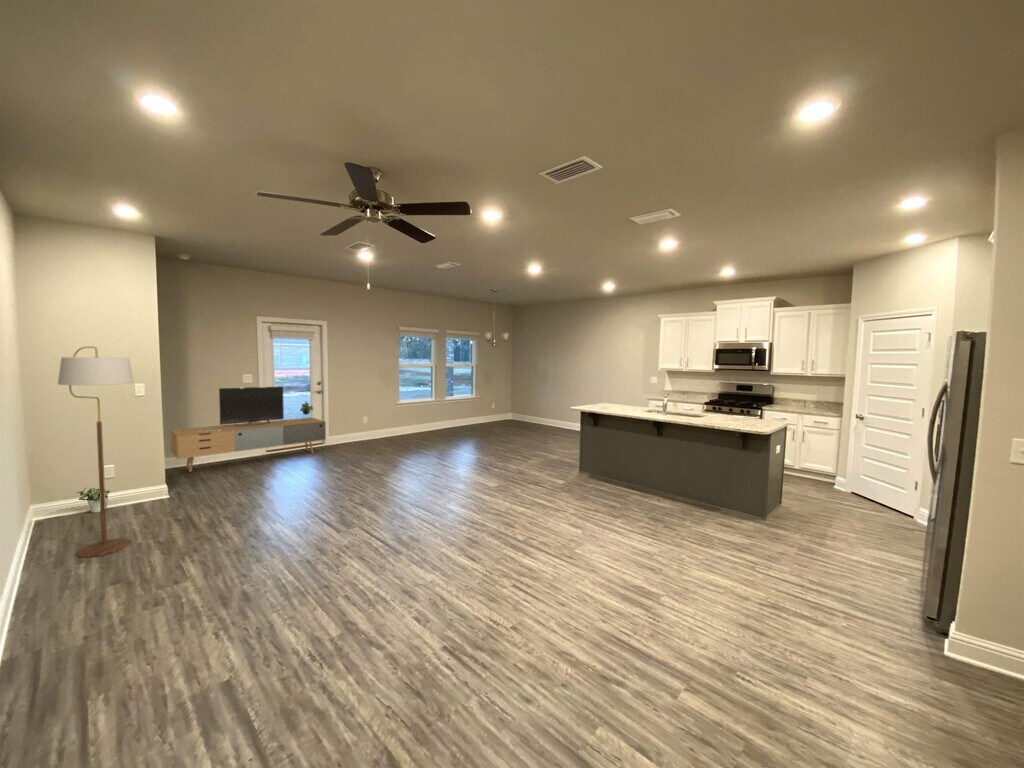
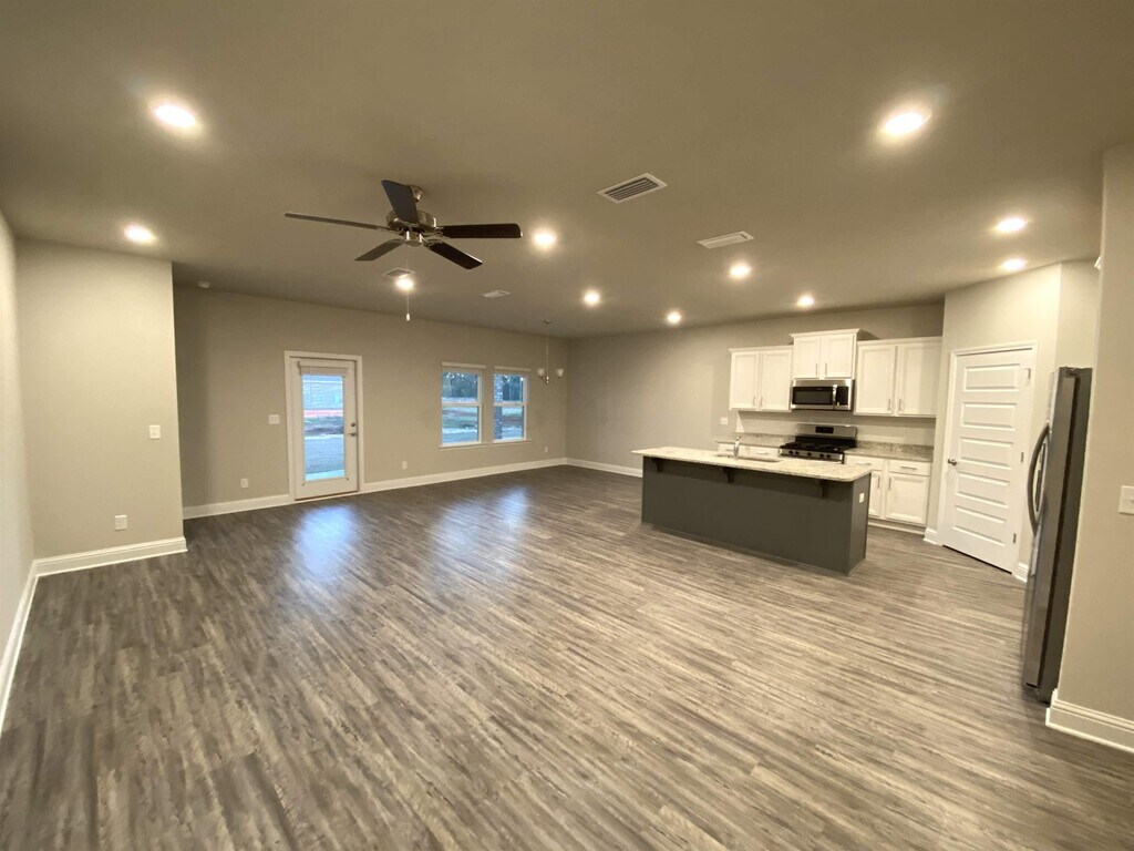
- potted plant [76,487,111,514]
- media console [170,385,327,473]
- floor lamp [57,346,135,558]
